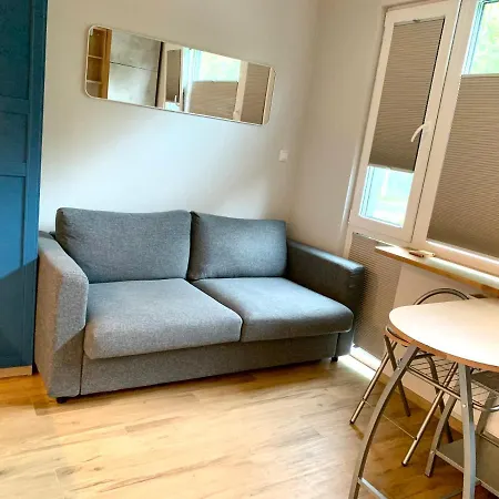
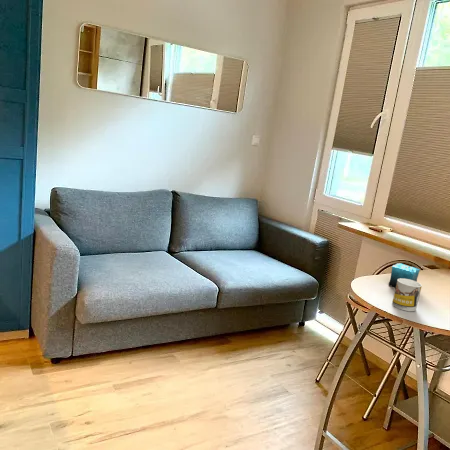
+ candle [388,257,421,288]
+ mug [391,278,423,312]
